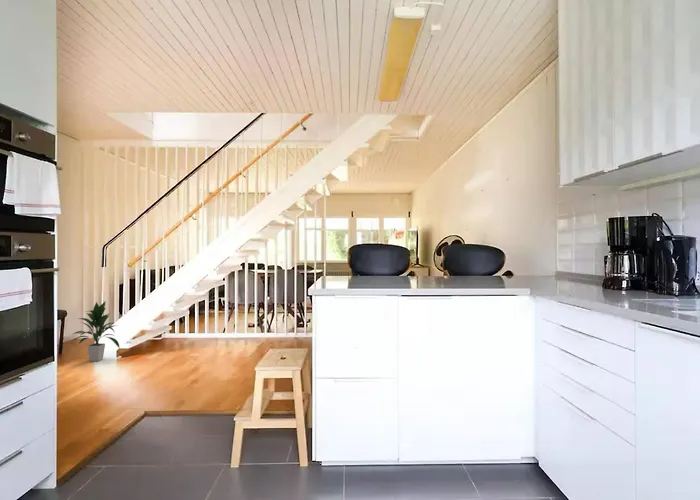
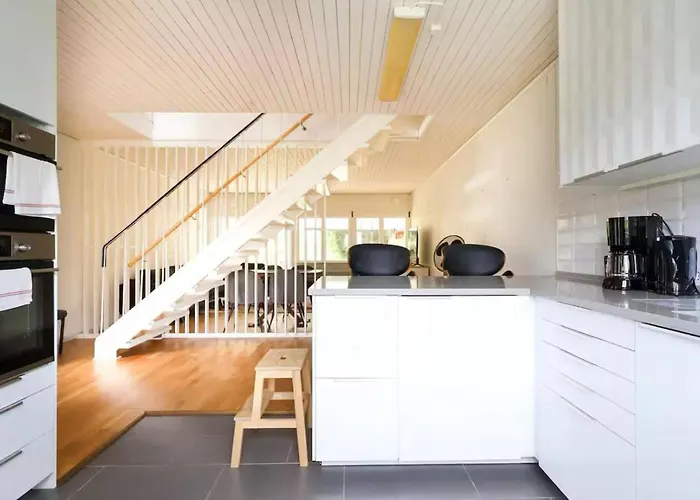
- indoor plant [72,300,121,362]
